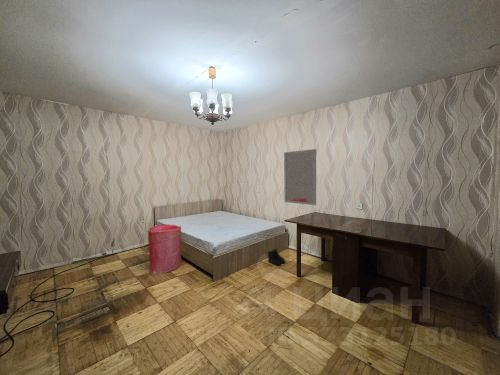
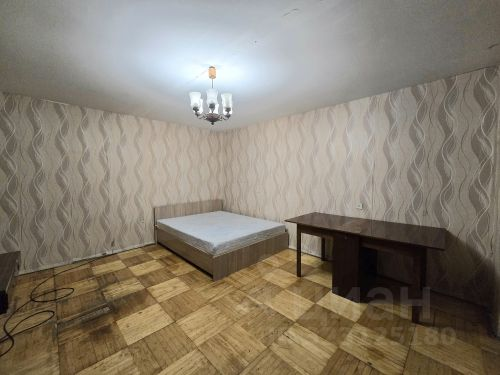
- laundry hamper [147,223,182,274]
- home mirror [283,148,317,206]
- boots [266,248,286,266]
